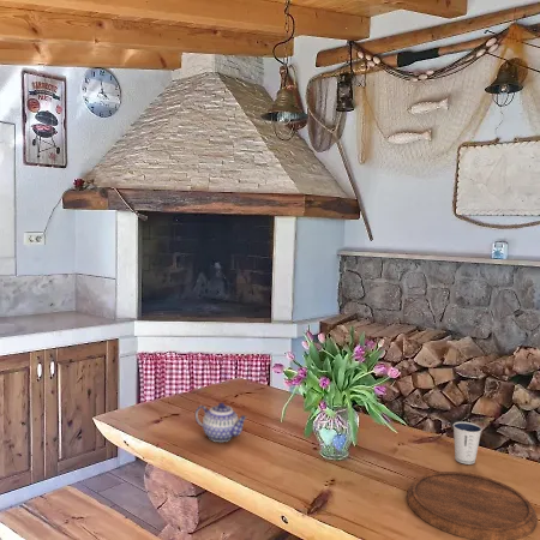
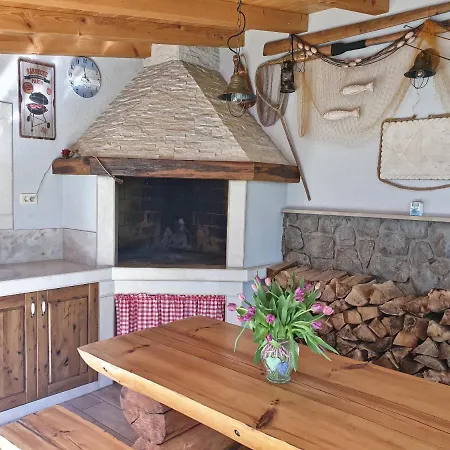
- dixie cup [452,421,484,466]
- teapot [194,401,248,443]
- cutting board [407,470,539,540]
